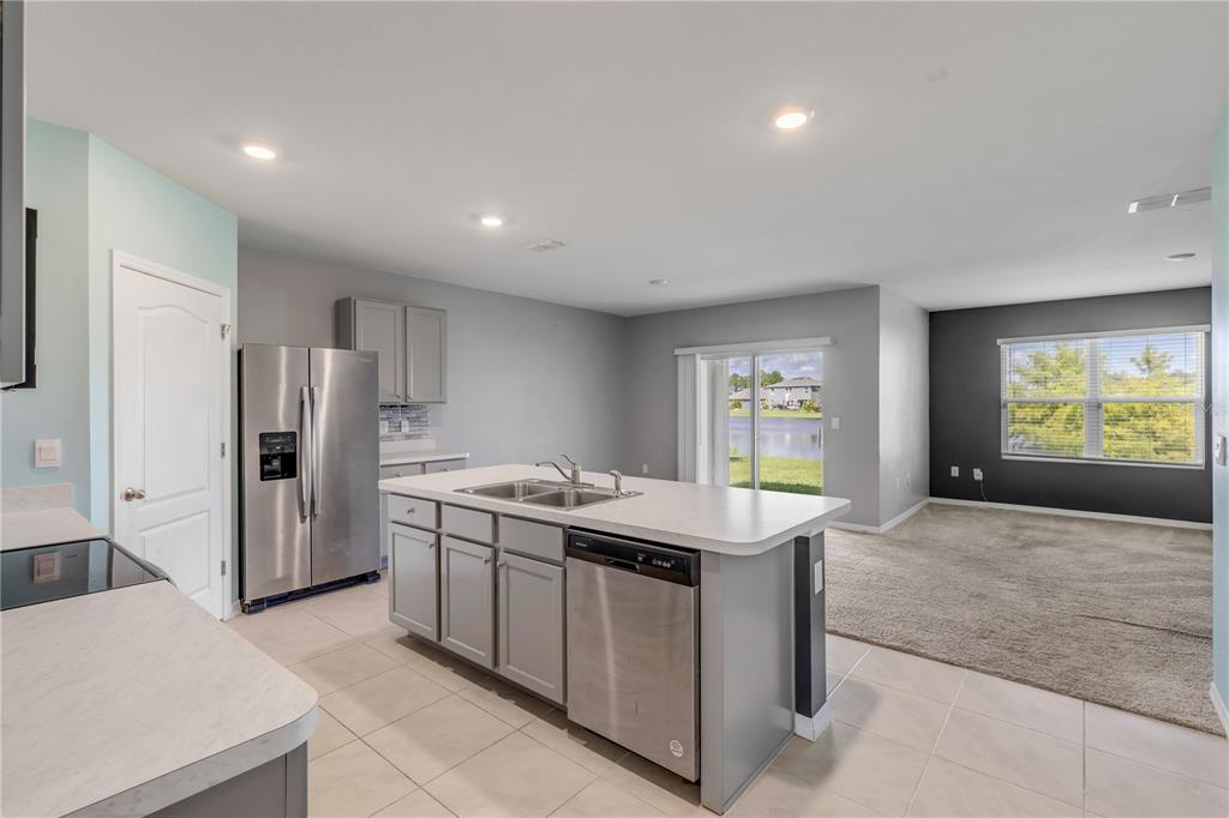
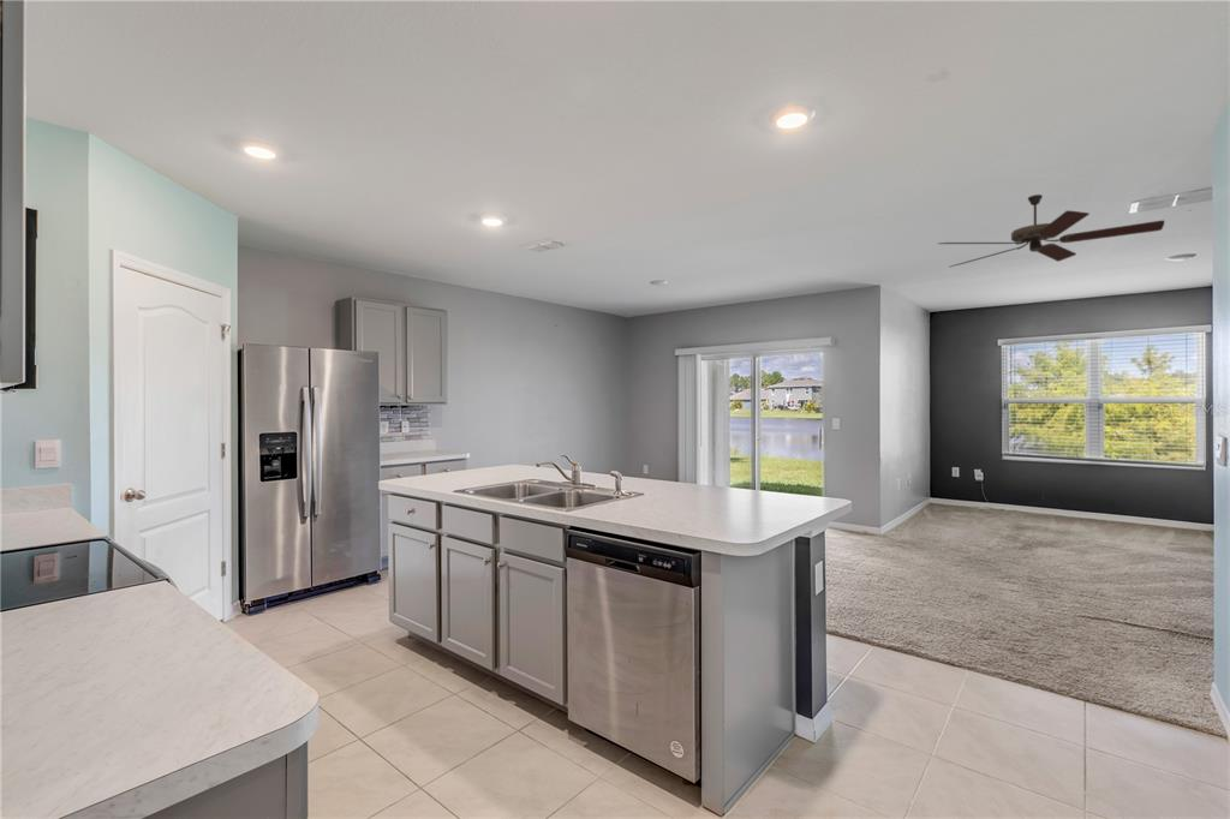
+ ceiling fan [937,193,1166,268]
